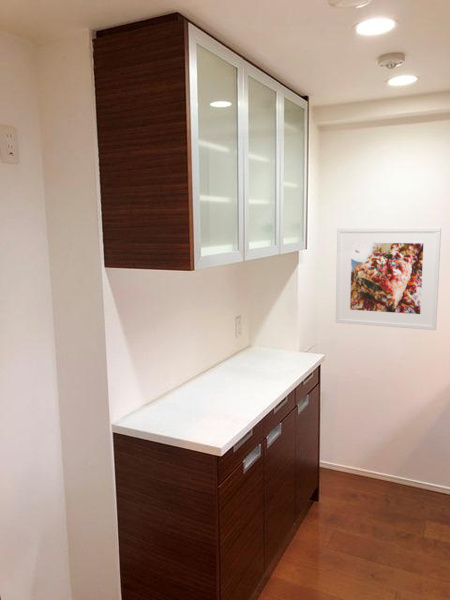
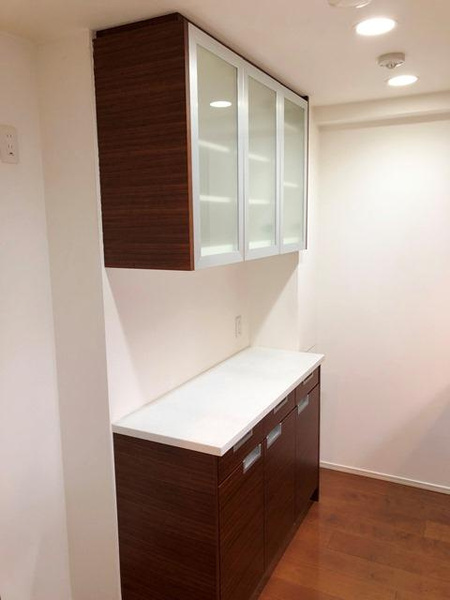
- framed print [335,227,442,331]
